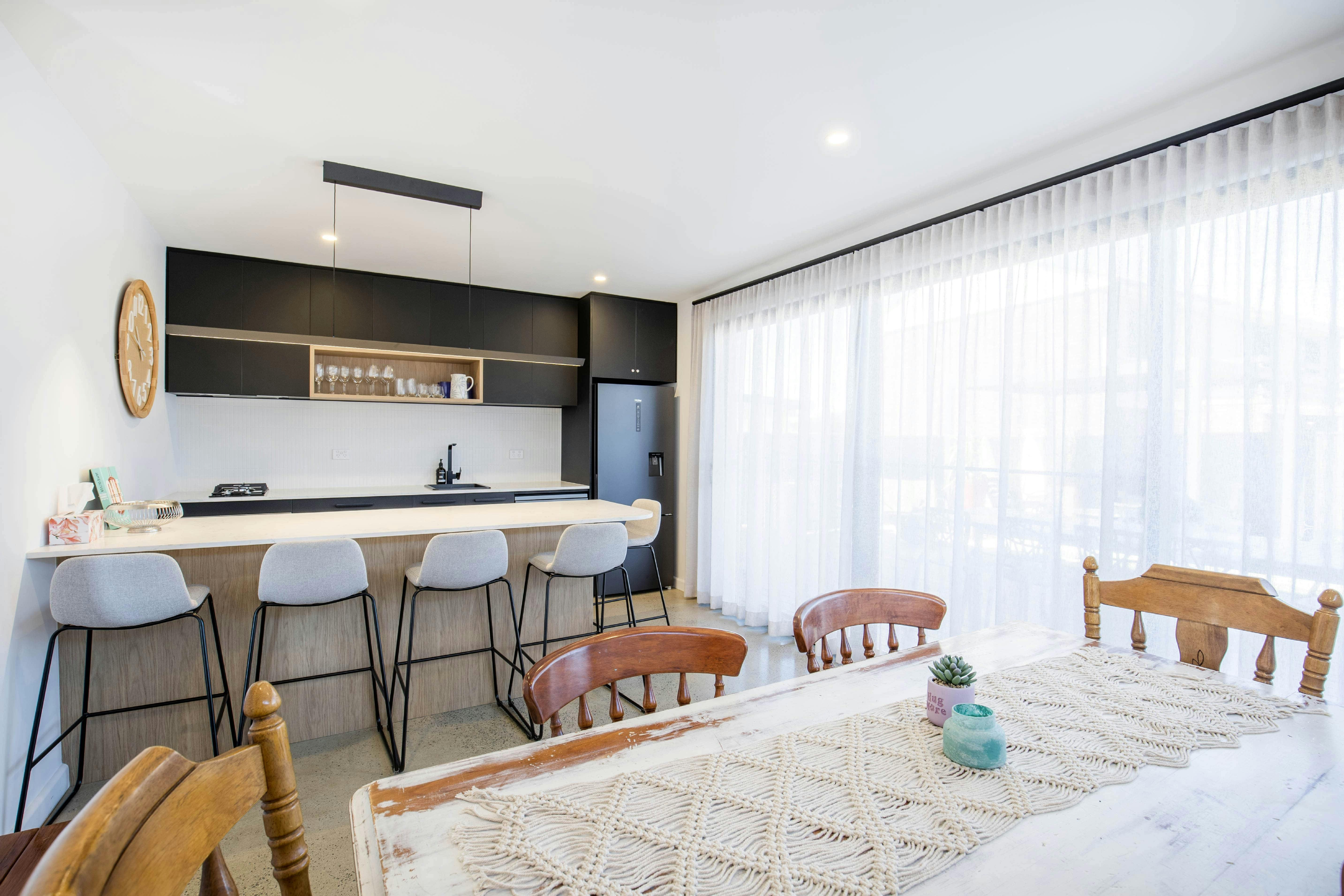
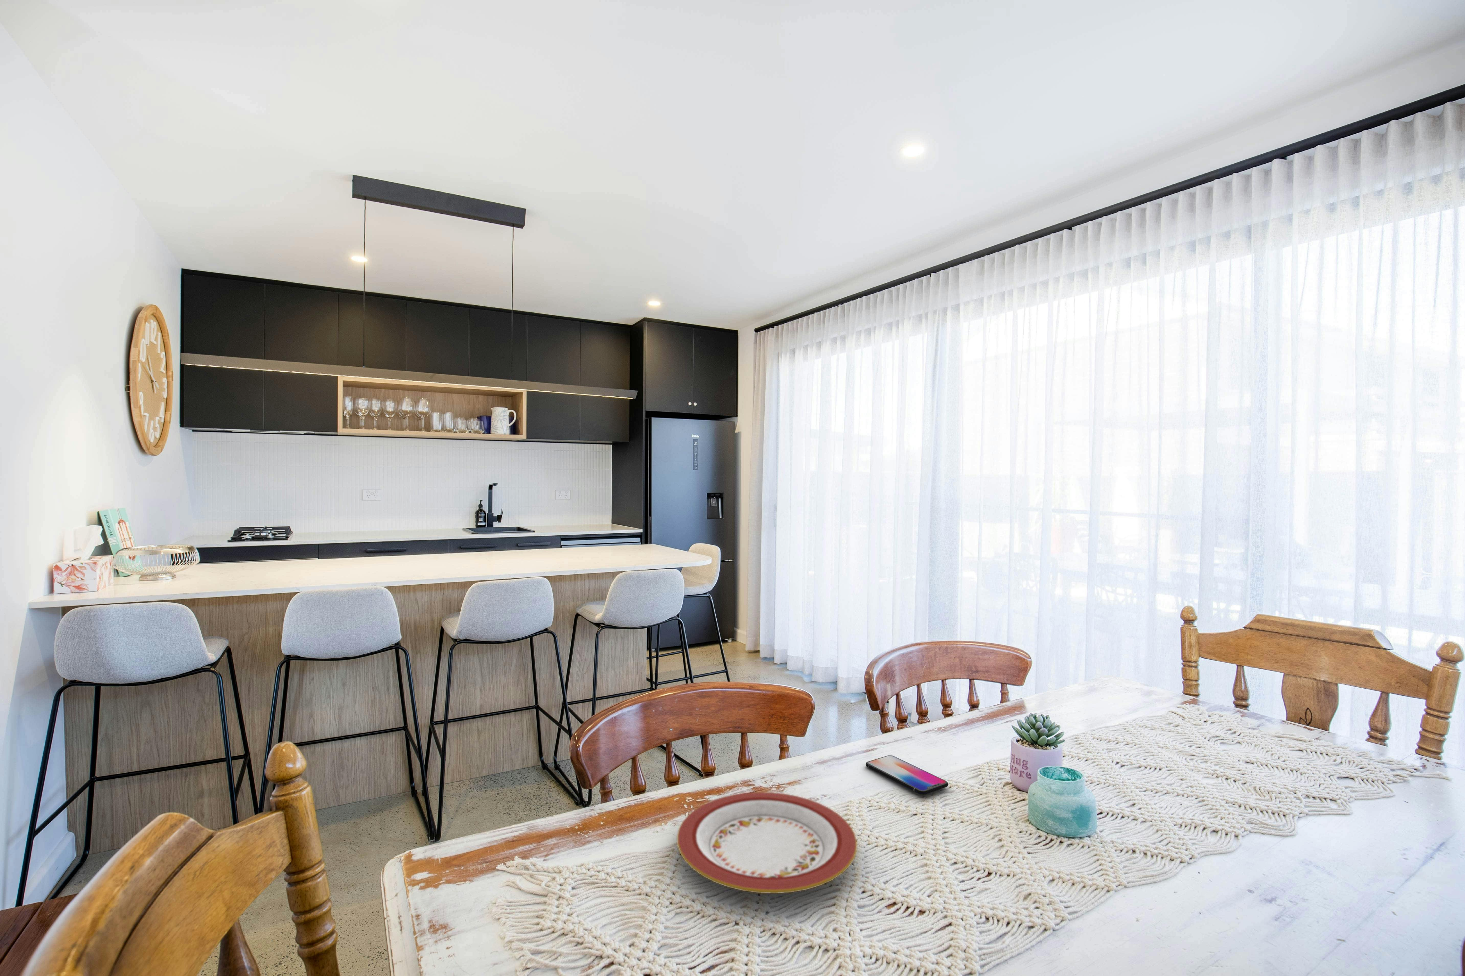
+ smartphone [865,755,948,795]
+ plate [677,792,858,894]
